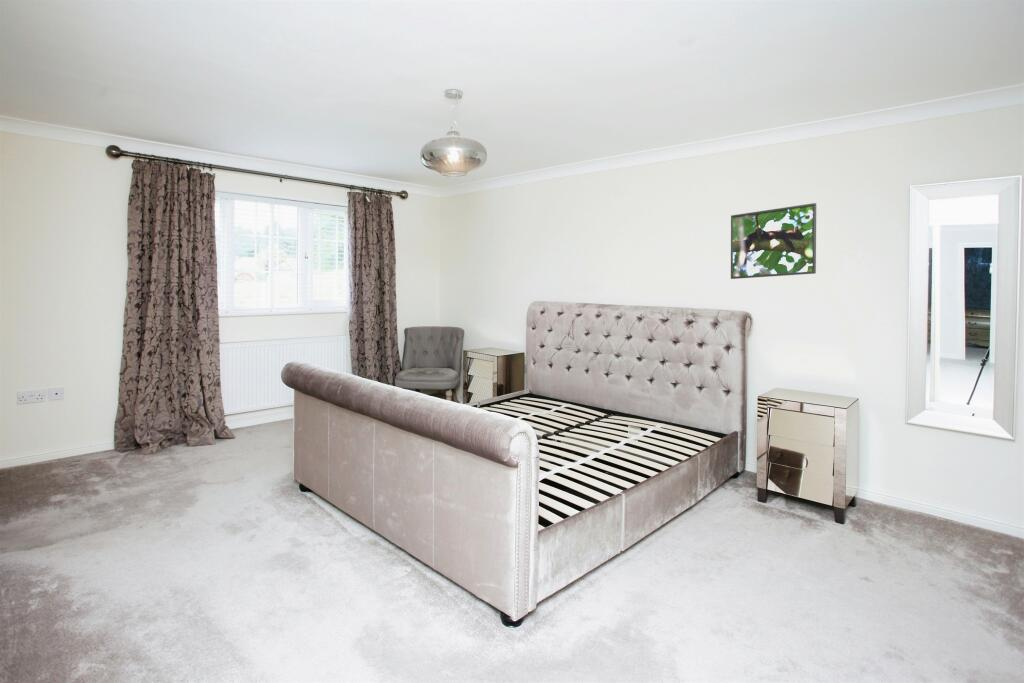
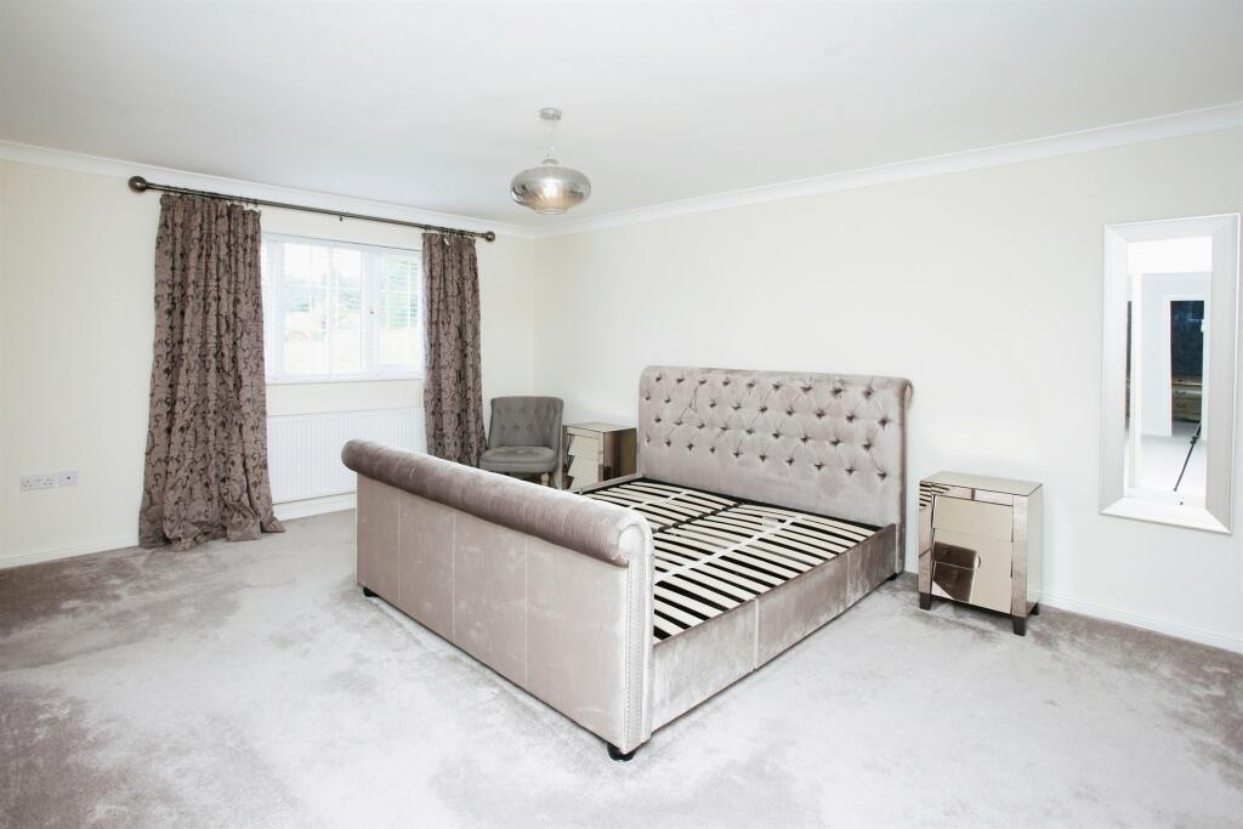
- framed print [730,202,817,280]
